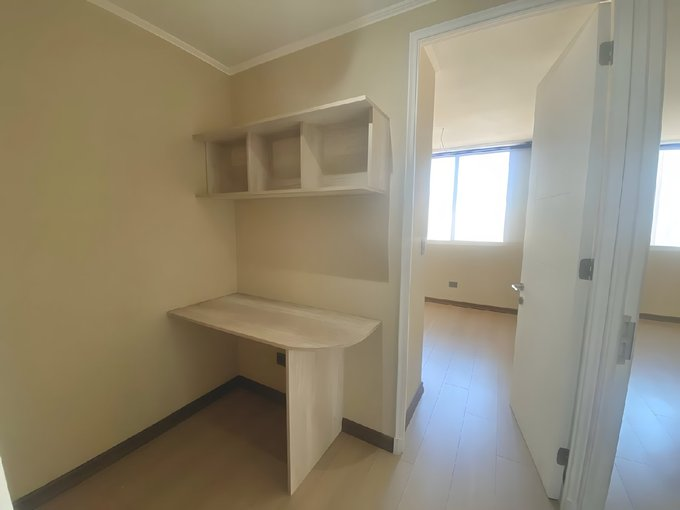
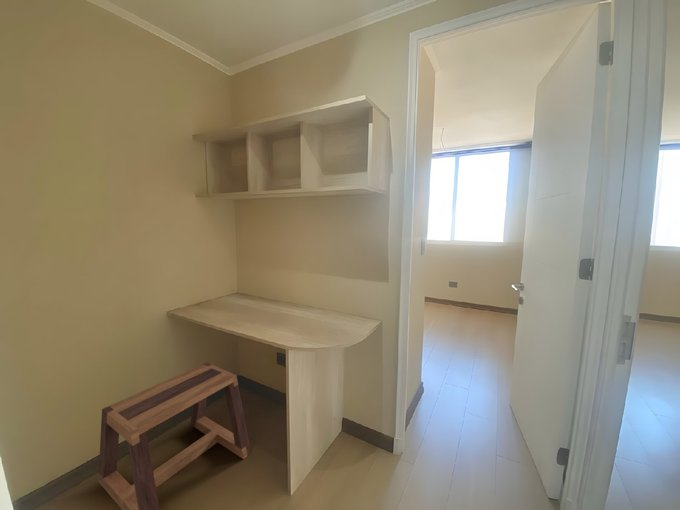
+ stool [97,362,252,510]
